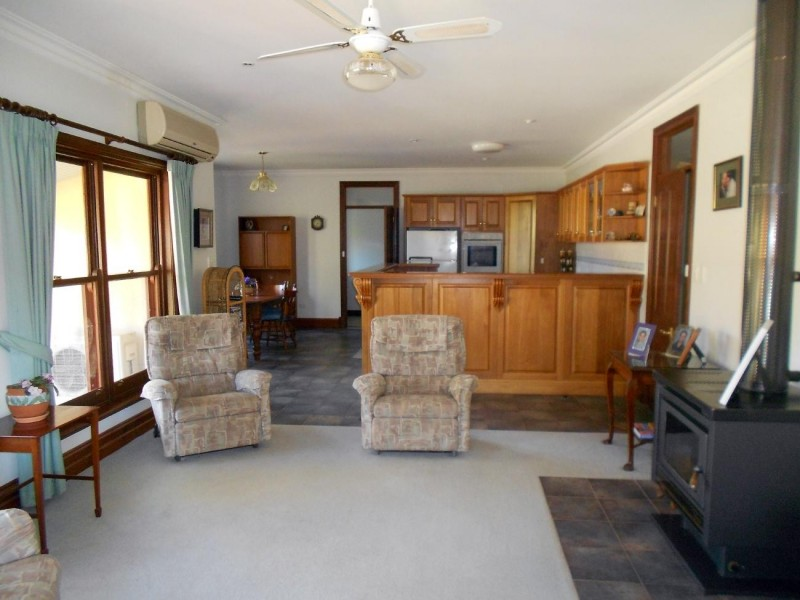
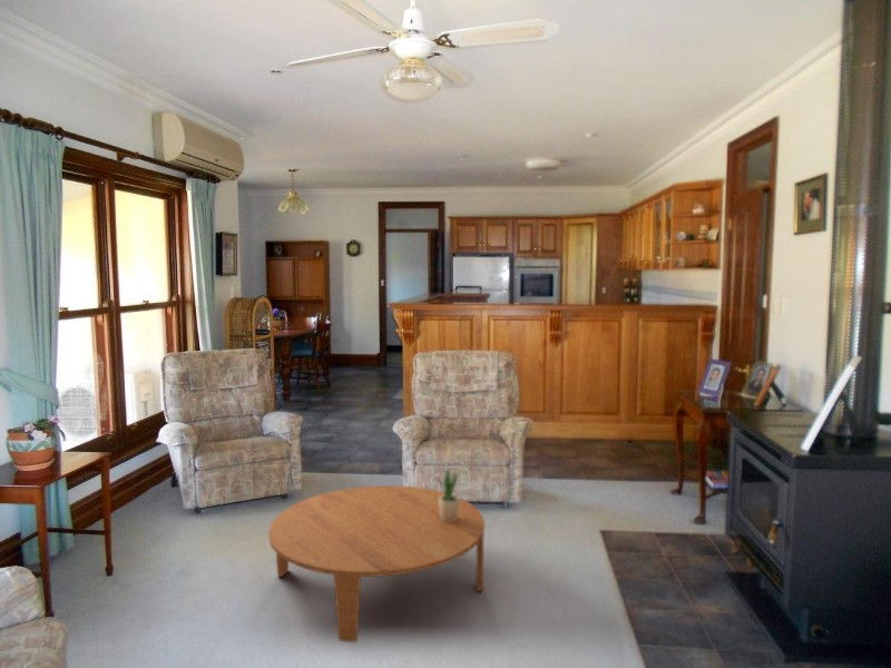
+ potted plant [439,461,461,522]
+ coffee table [267,484,486,644]
